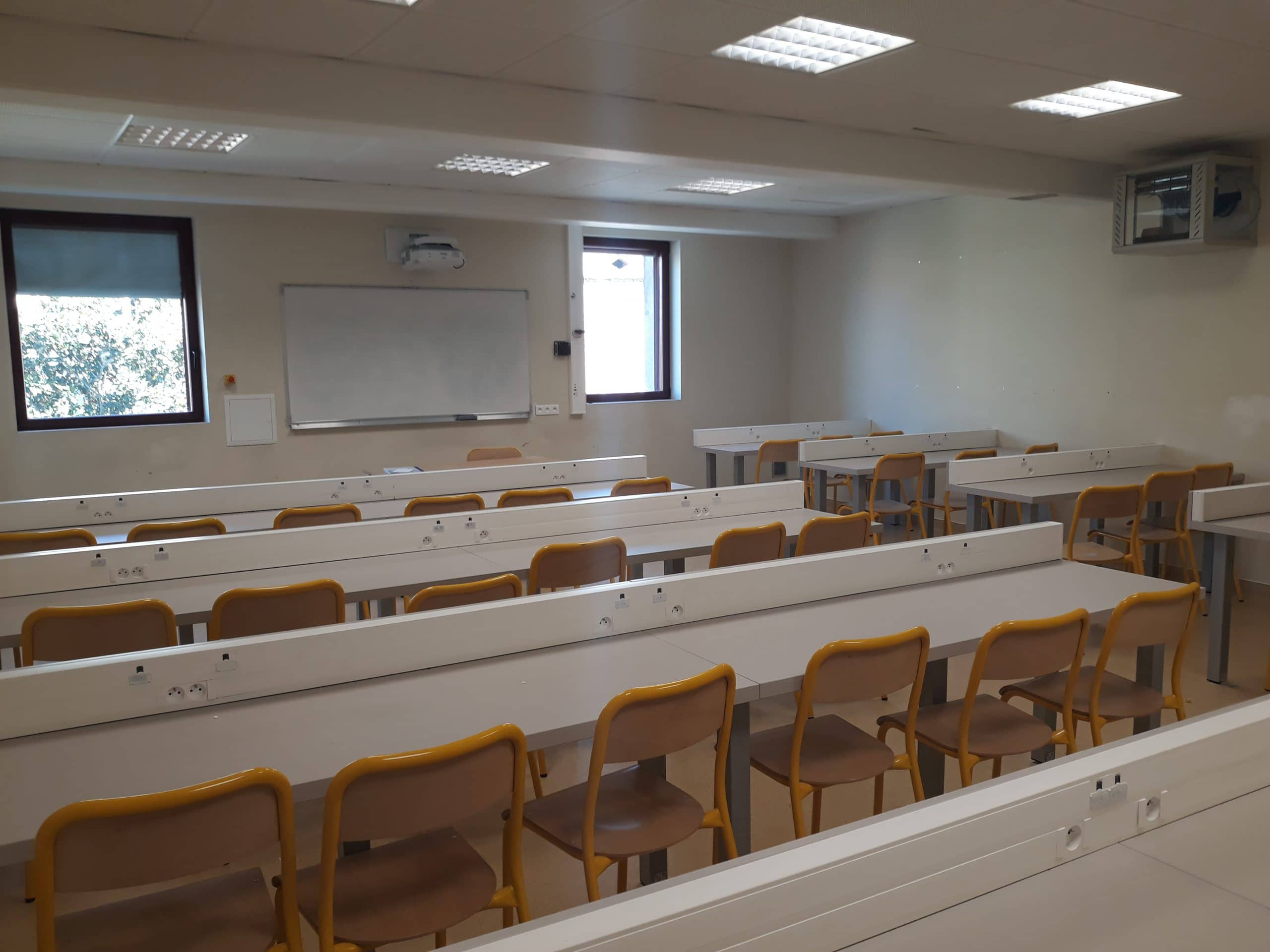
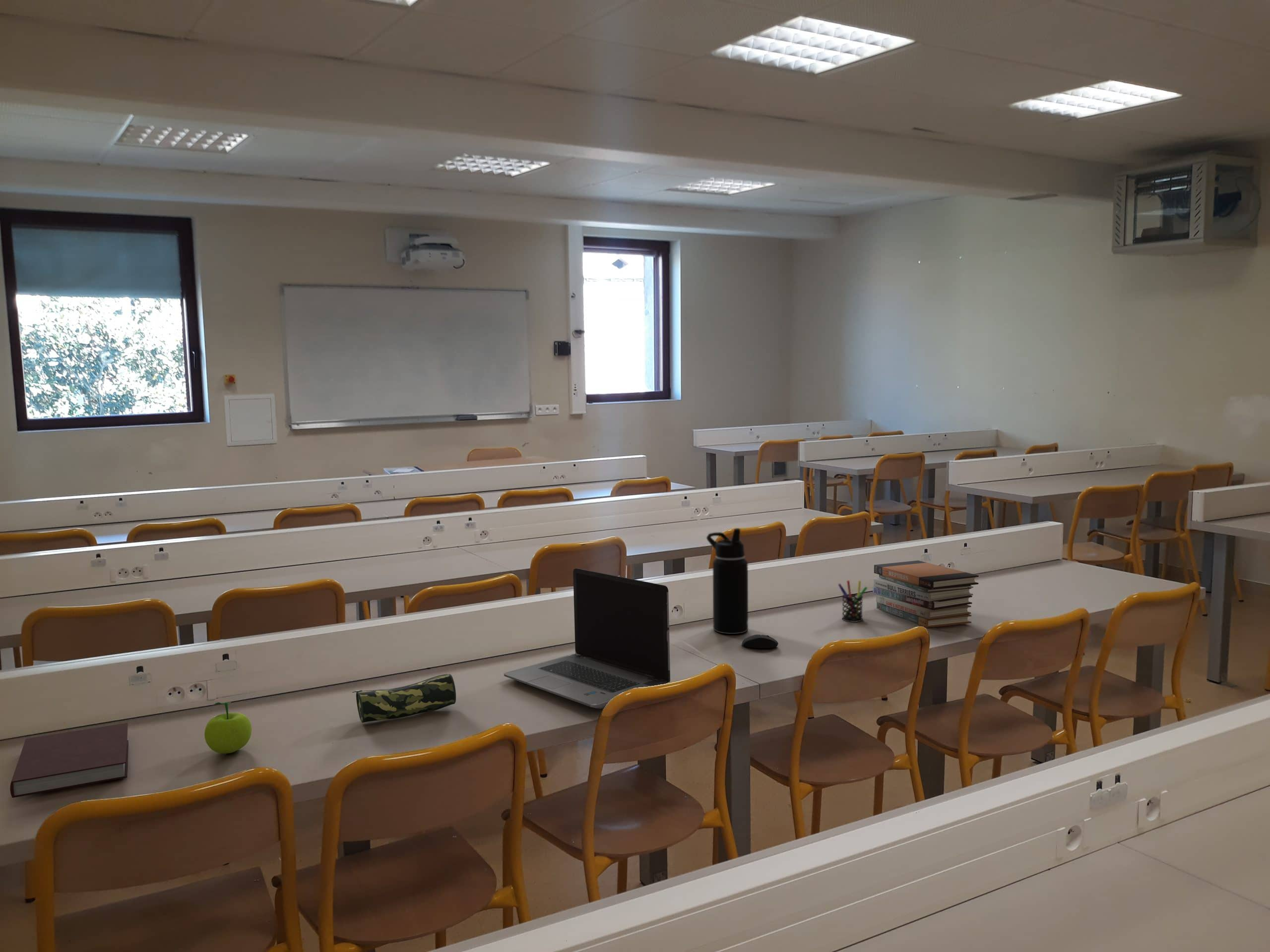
+ laptop computer [504,568,671,709]
+ notebook [9,722,129,798]
+ fruit [204,702,252,754]
+ book stack [873,560,979,628]
+ pen holder [837,580,868,623]
+ pencil case [352,673,456,723]
+ mouse [741,634,779,649]
+ water bottle [706,528,749,635]
